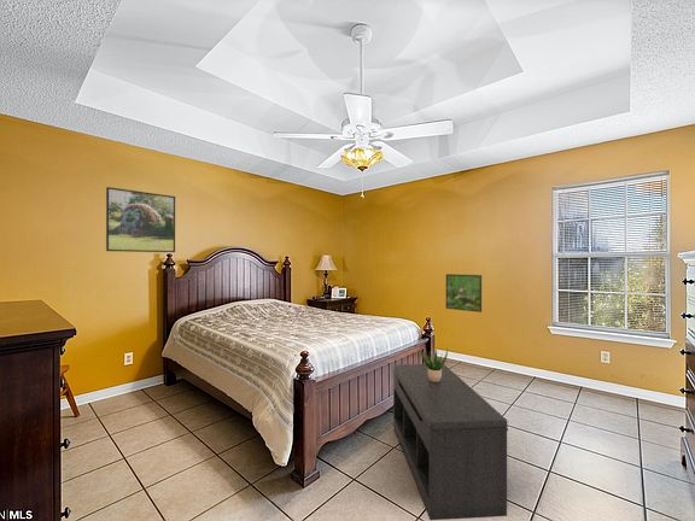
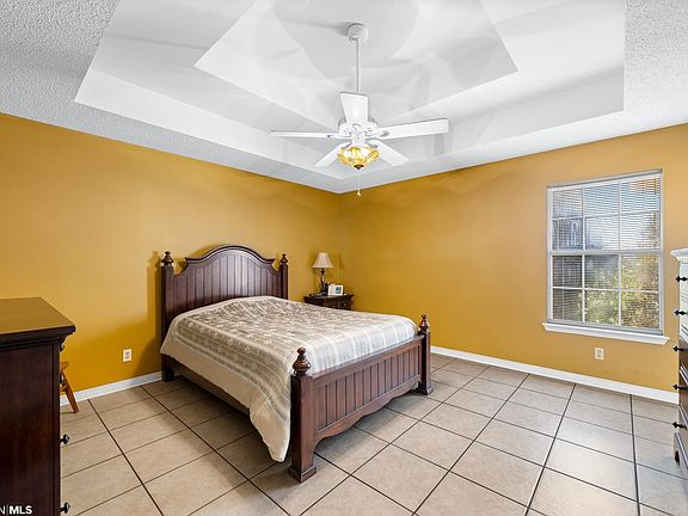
- bench [392,363,509,521]
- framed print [445,273,483,314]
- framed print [105,186,176,253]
- potted plant [420,346,449,382]
